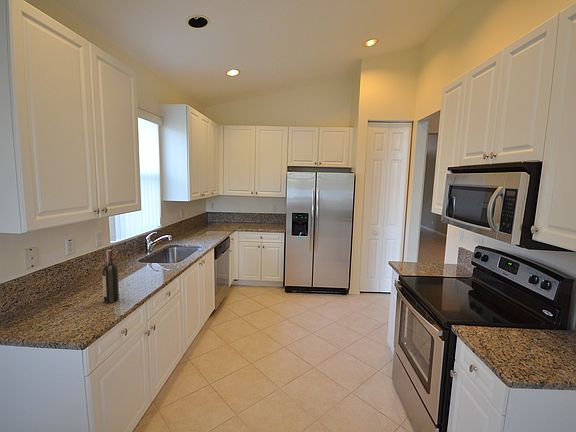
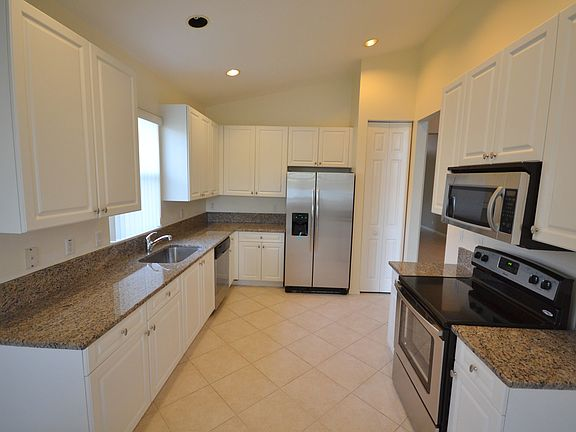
- wine bottle [101,249,120,304]
